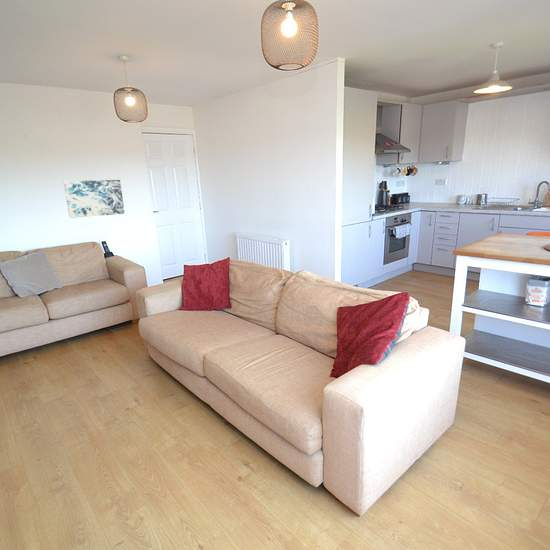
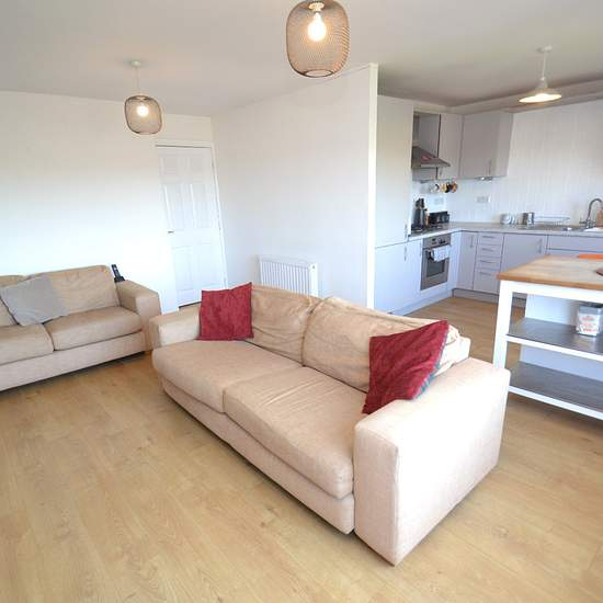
- wall art [62,179,126,219]
